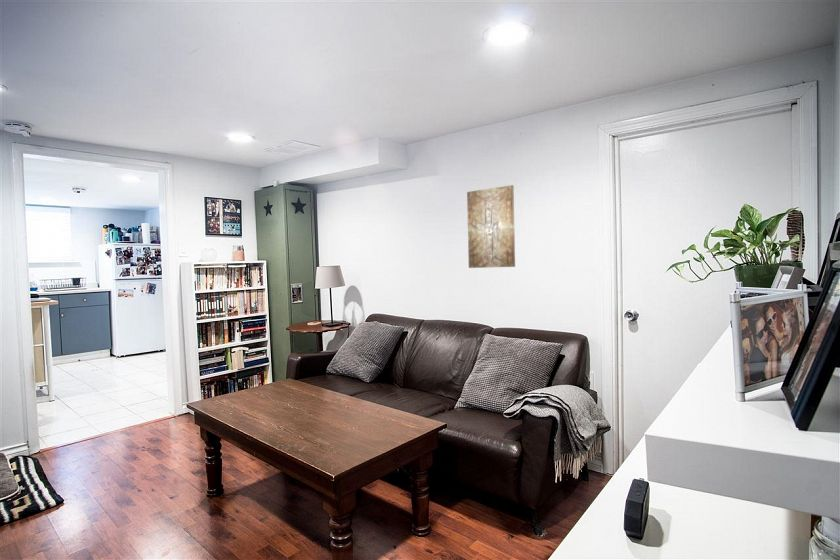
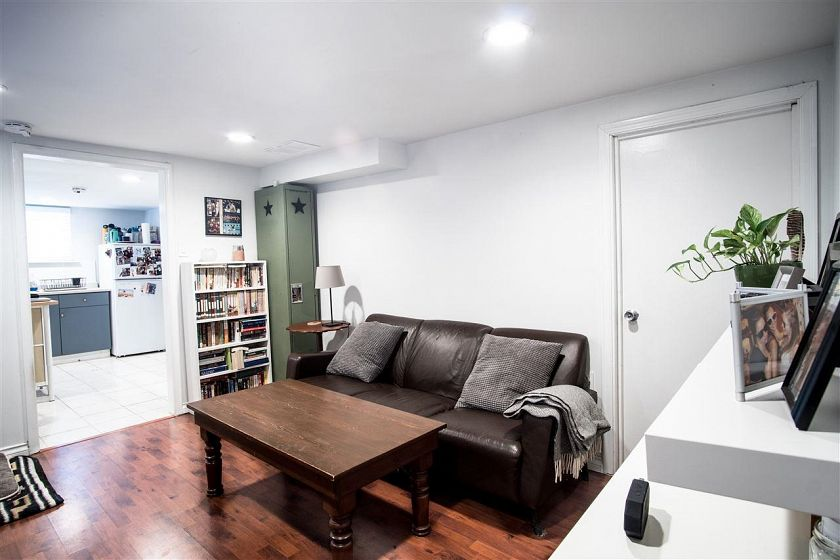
- wall art [466,184,516,269]
